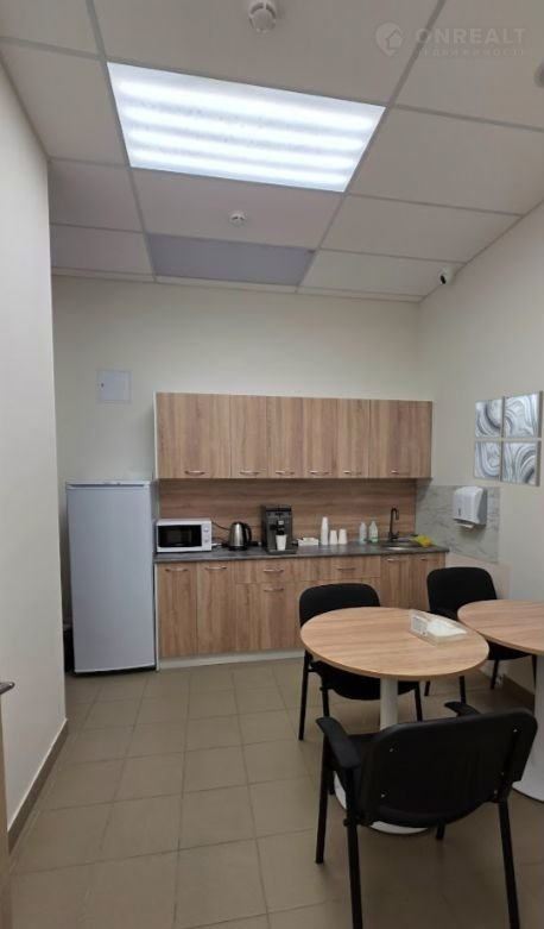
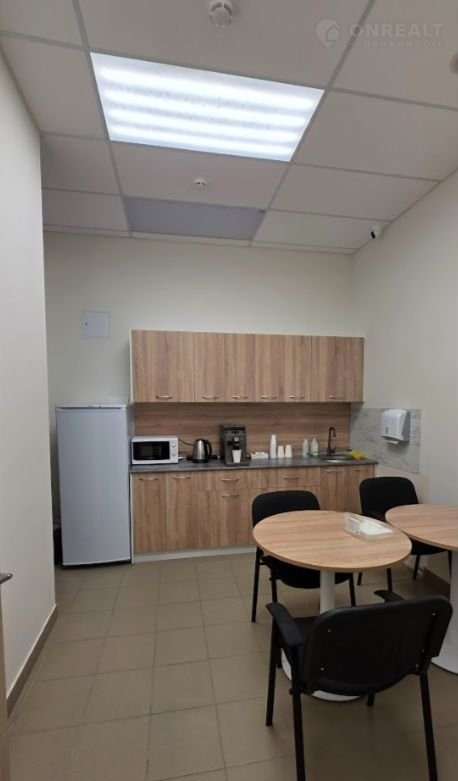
- wall art [472,390,544,488]
